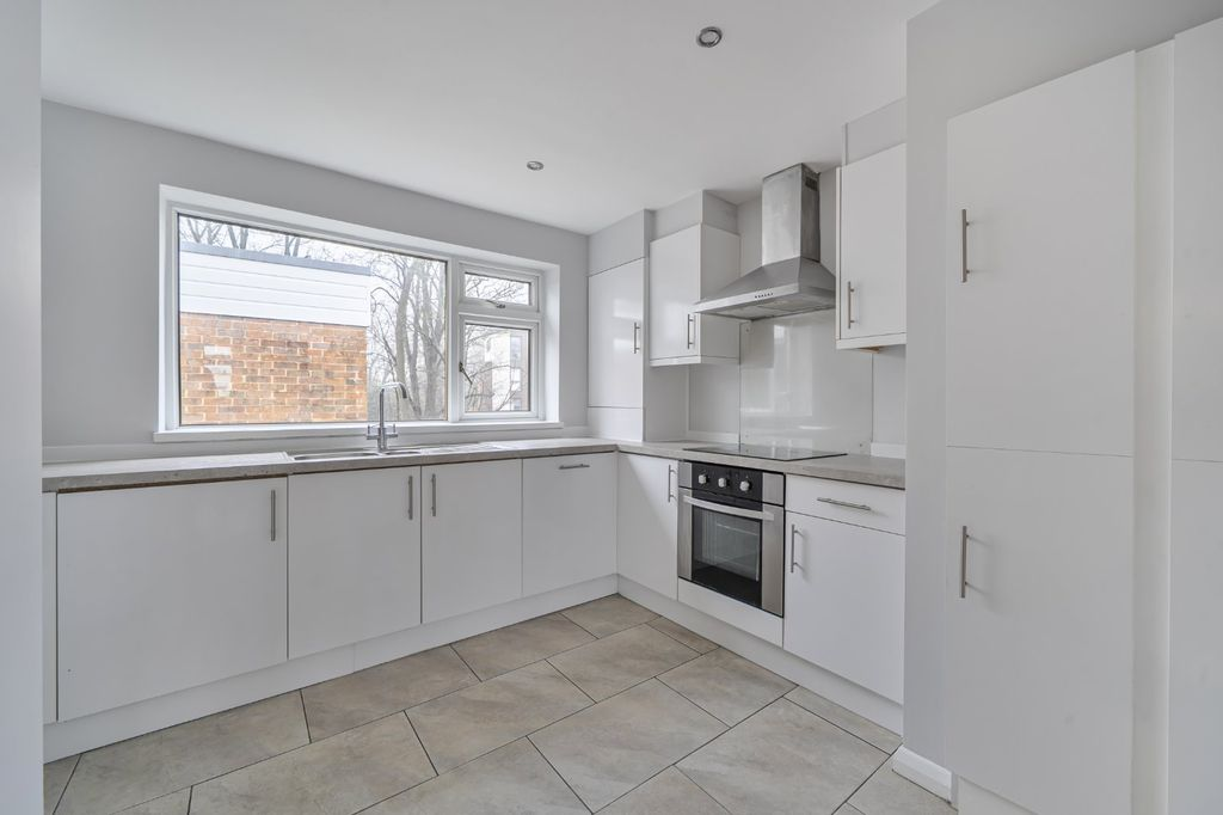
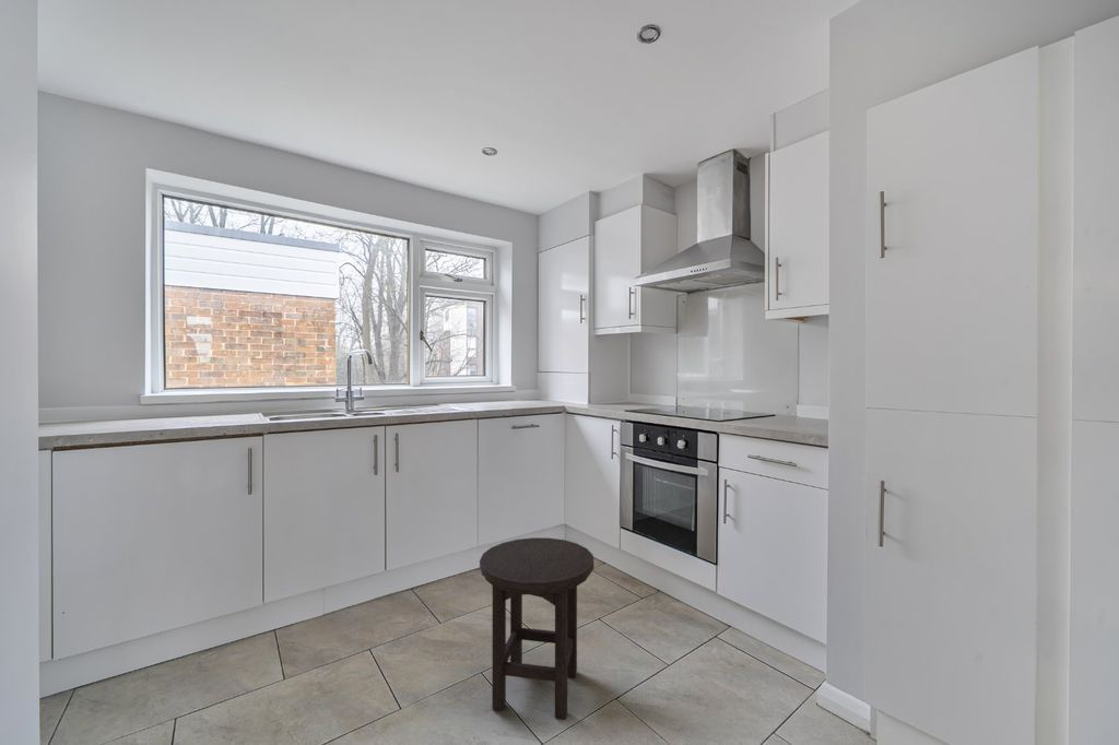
+ stool [479,536,594,720]
